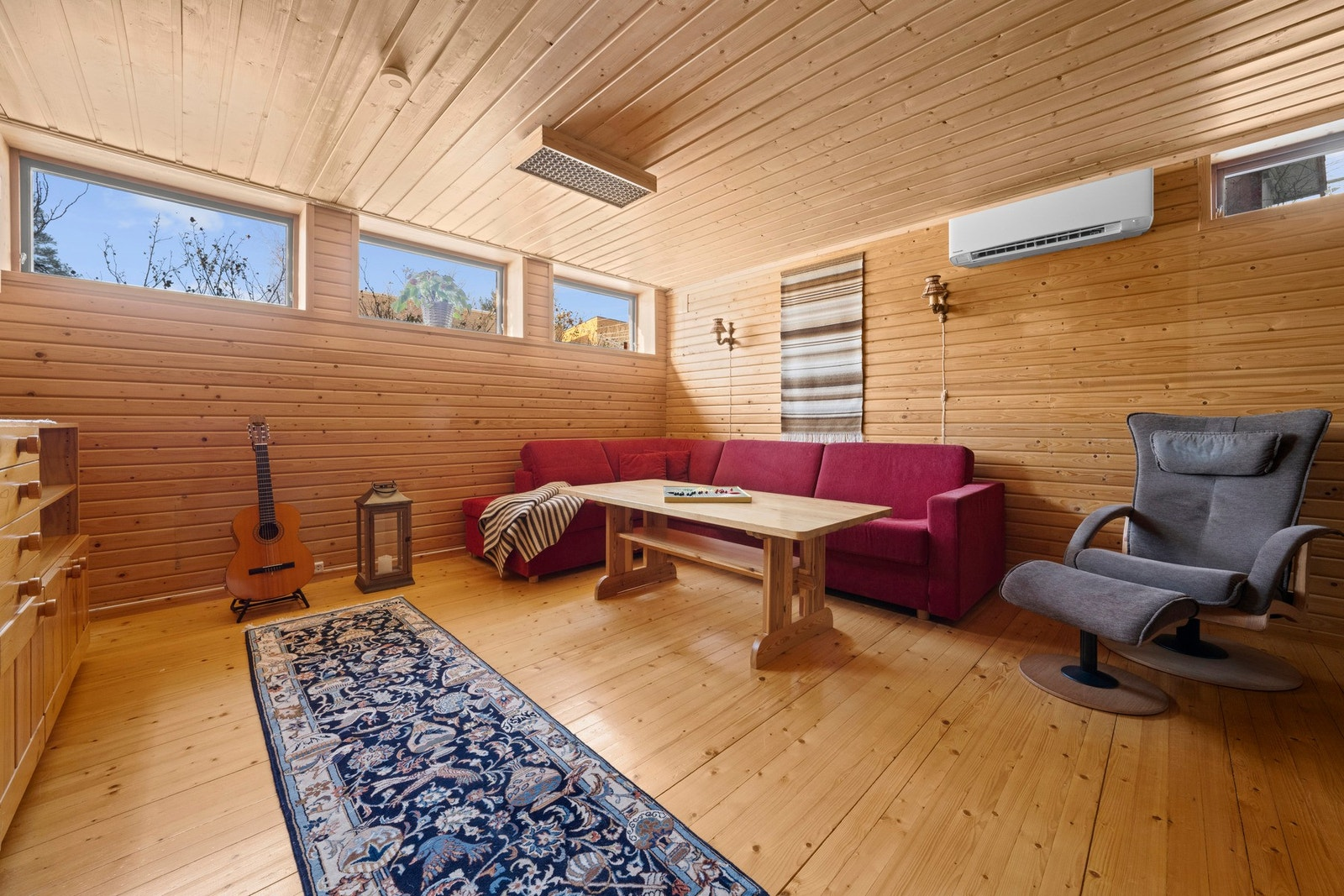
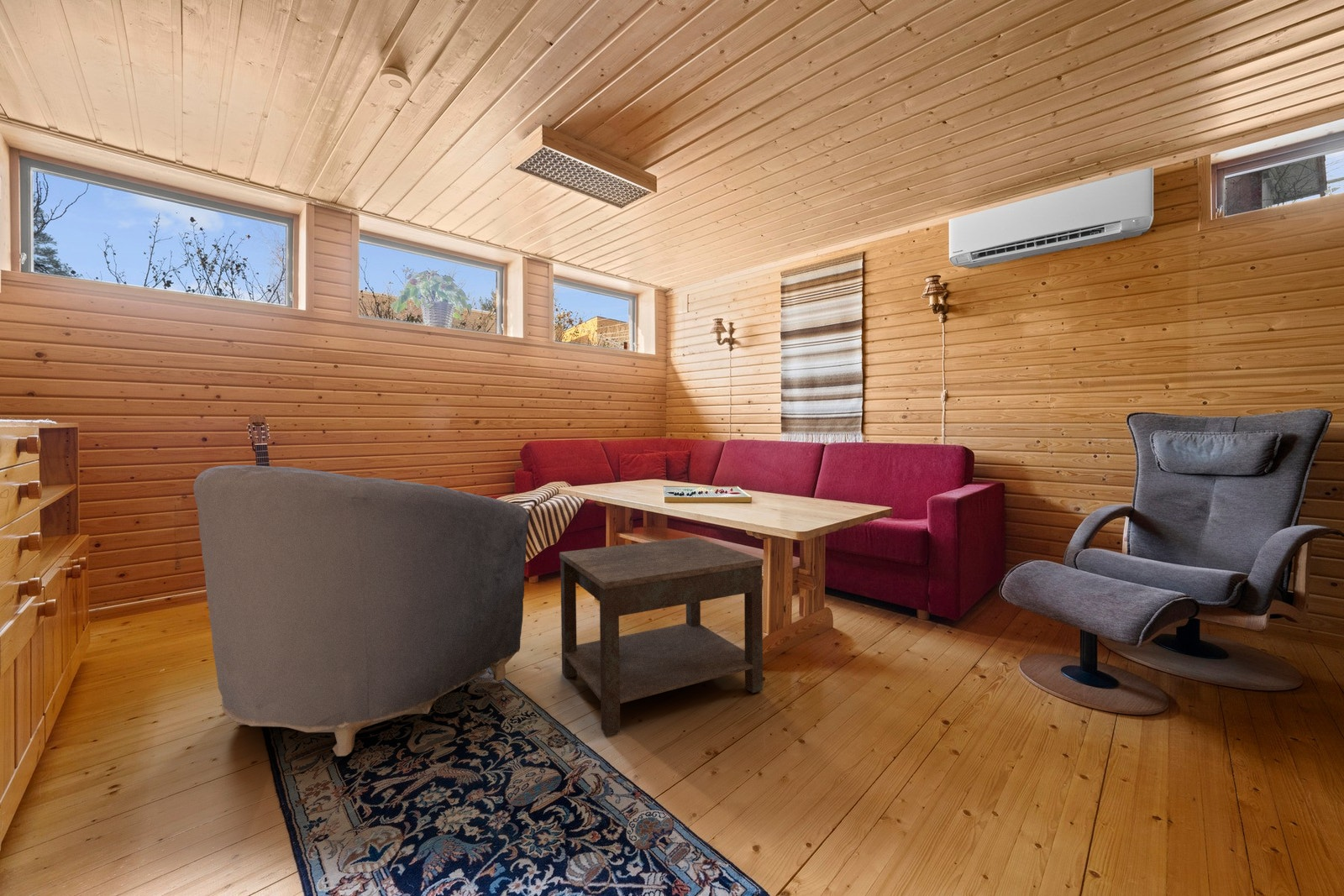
+ side table [559,537,764,736]
+ armchair [192,464,530,757]
